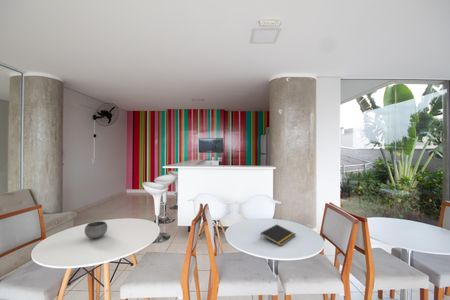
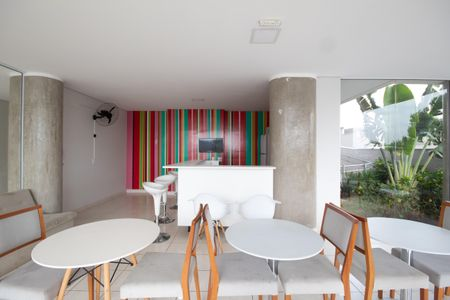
- notepad [259,223,297,247]
- bowl [84,220,108,239]
